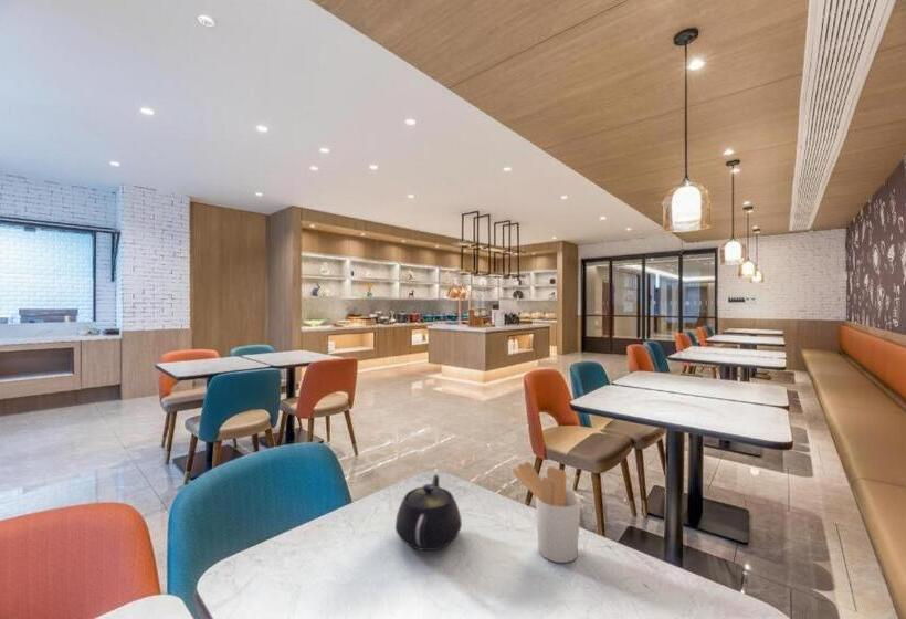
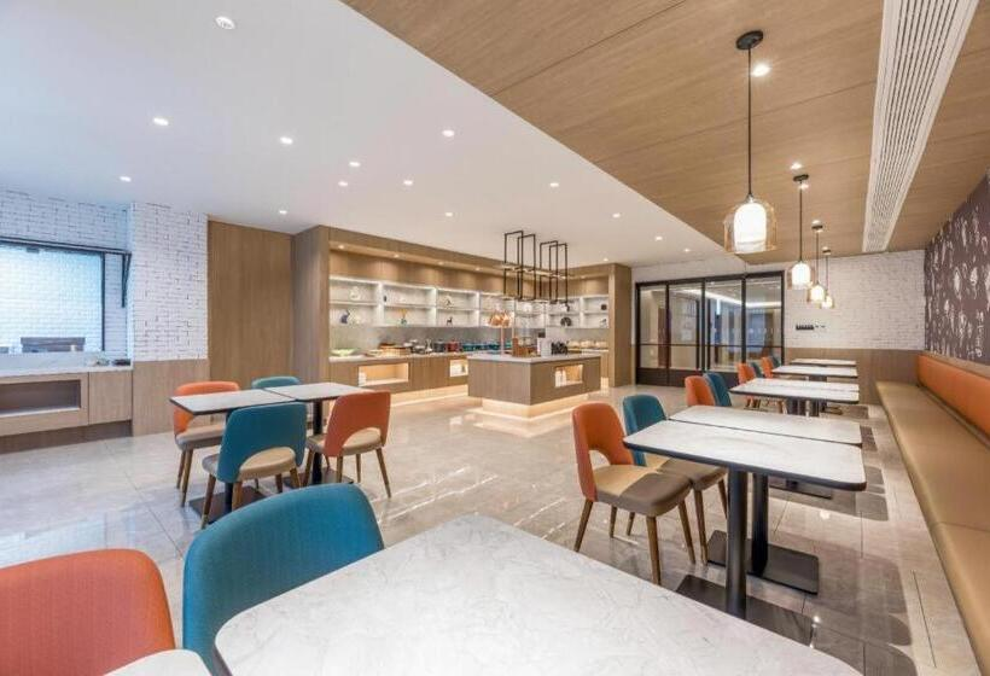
- teapot [394,473,463,552]
- utensil holder [512,461,582,564]
